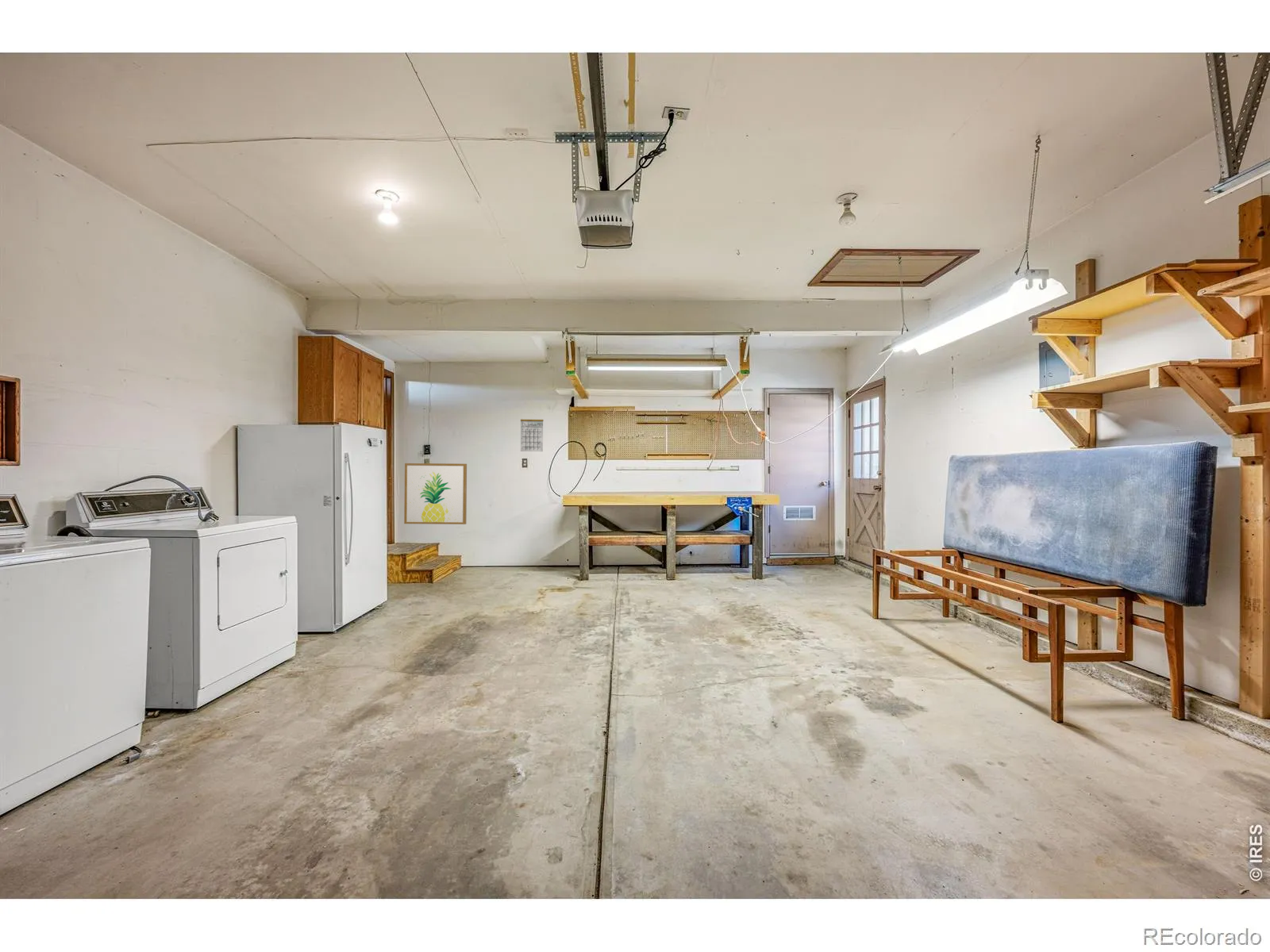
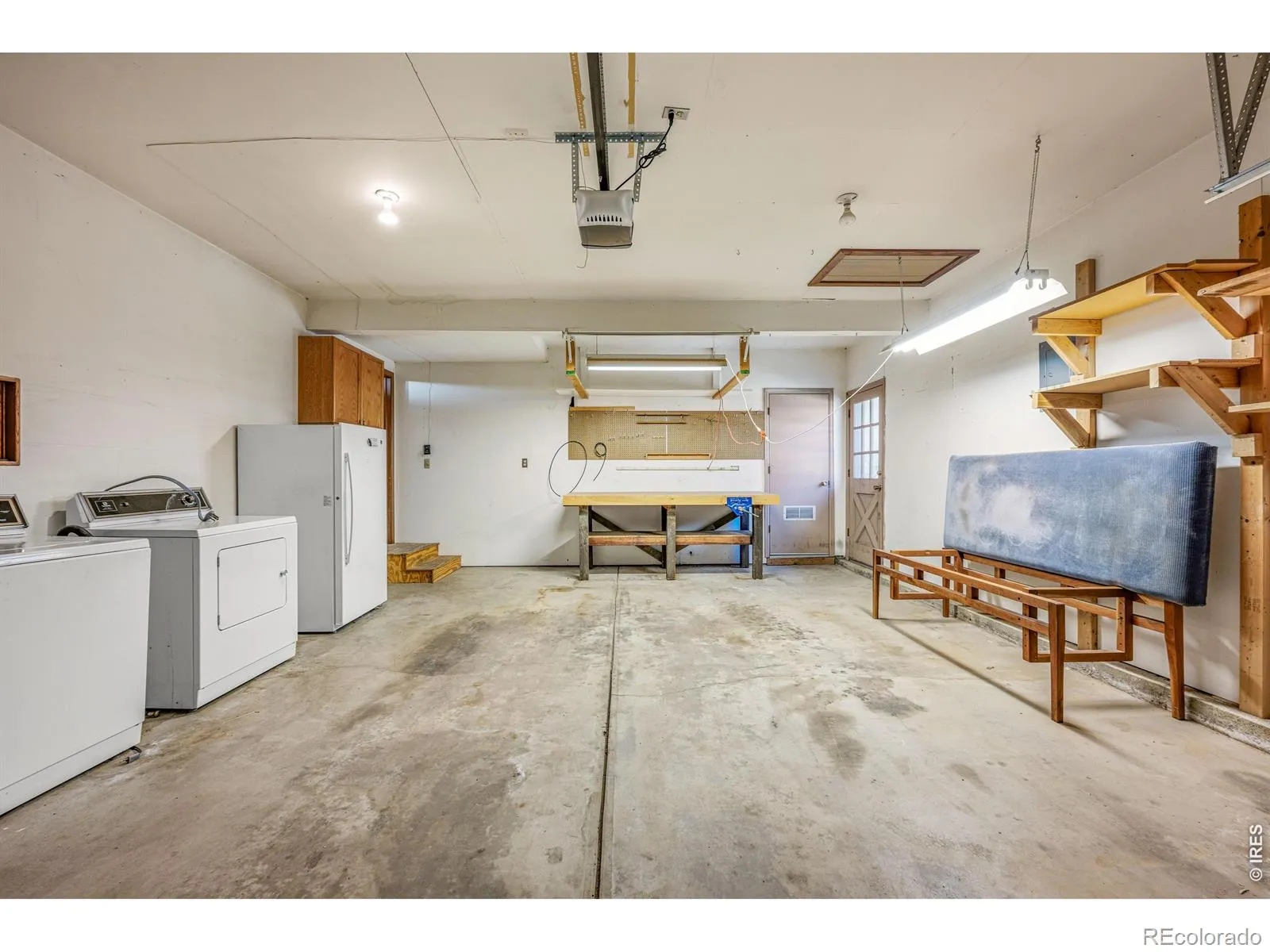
- calendar [520,413,545,452]
- wall art [403,463,468,525]
